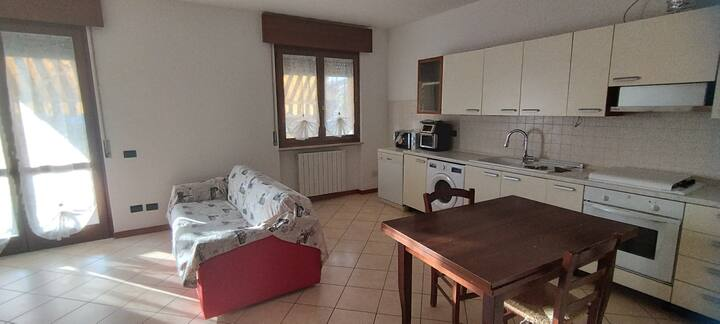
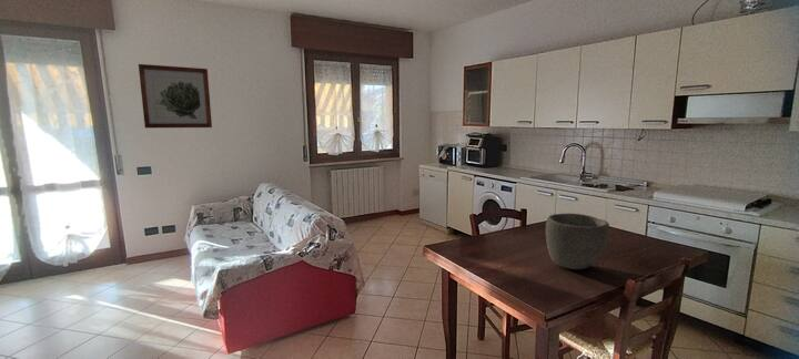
+ bowl [545,213,610,270]
+ wall art [138,63,213,129]
